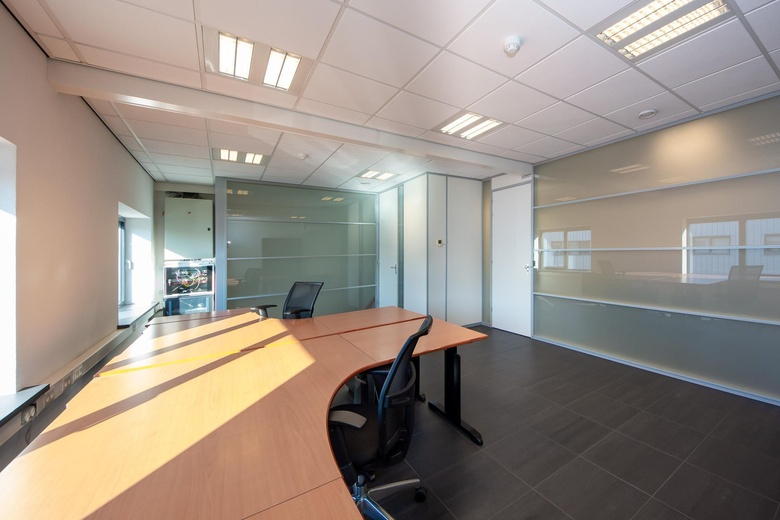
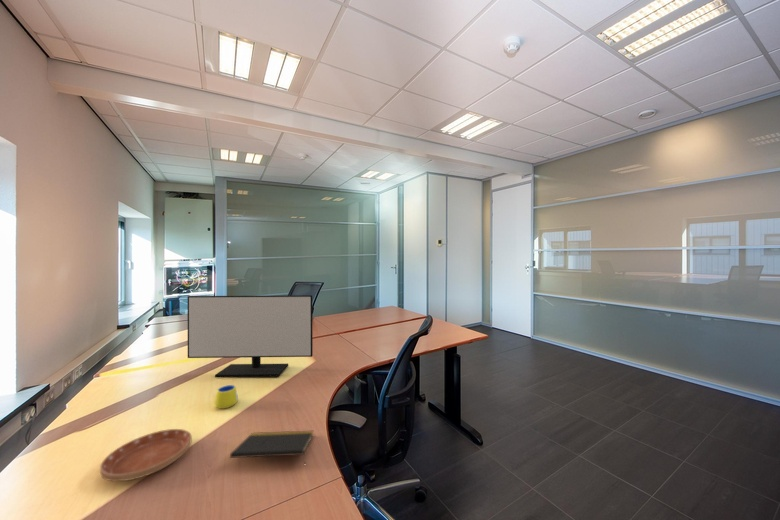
+ notepad [229,430,314,463]
+ monitor [187,294,314,378]
+ saucer [99,428,193,482]
+ mug [214,384,239,410]
